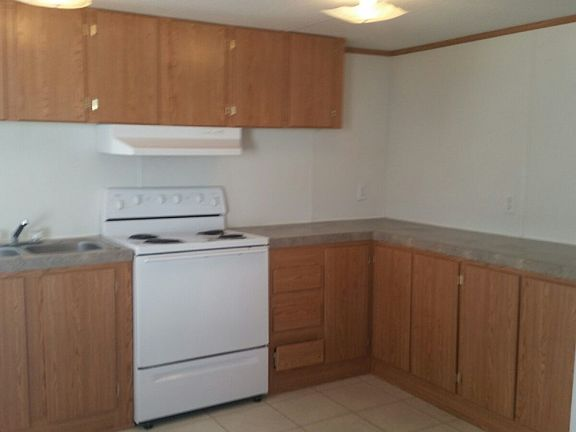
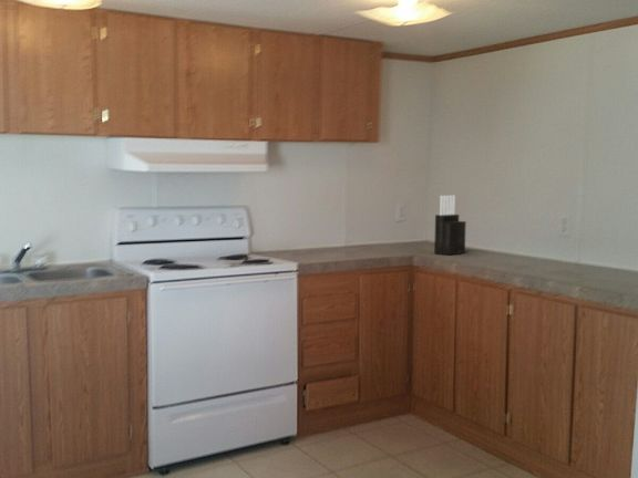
+ knife block [433,195,467,256]
